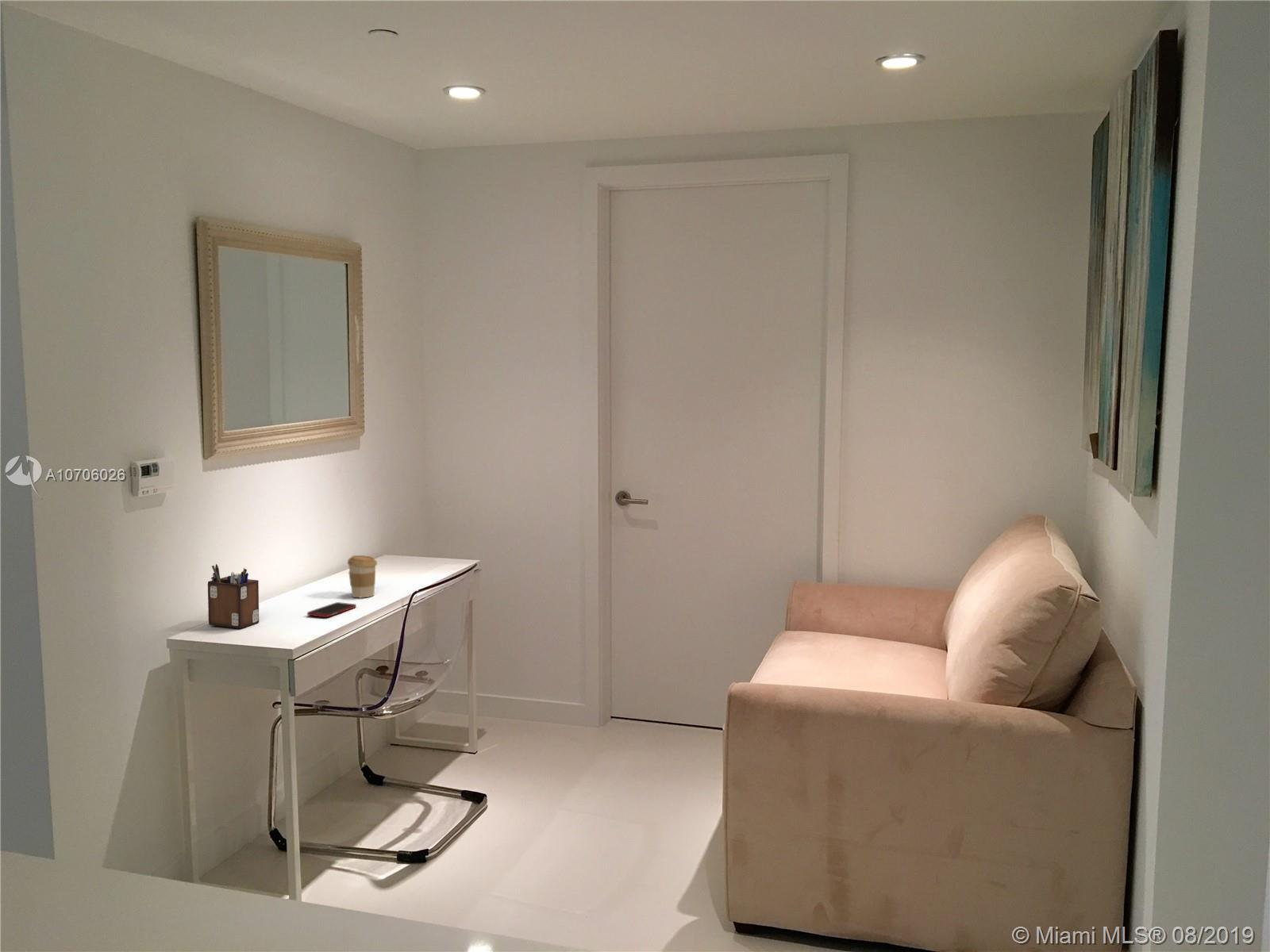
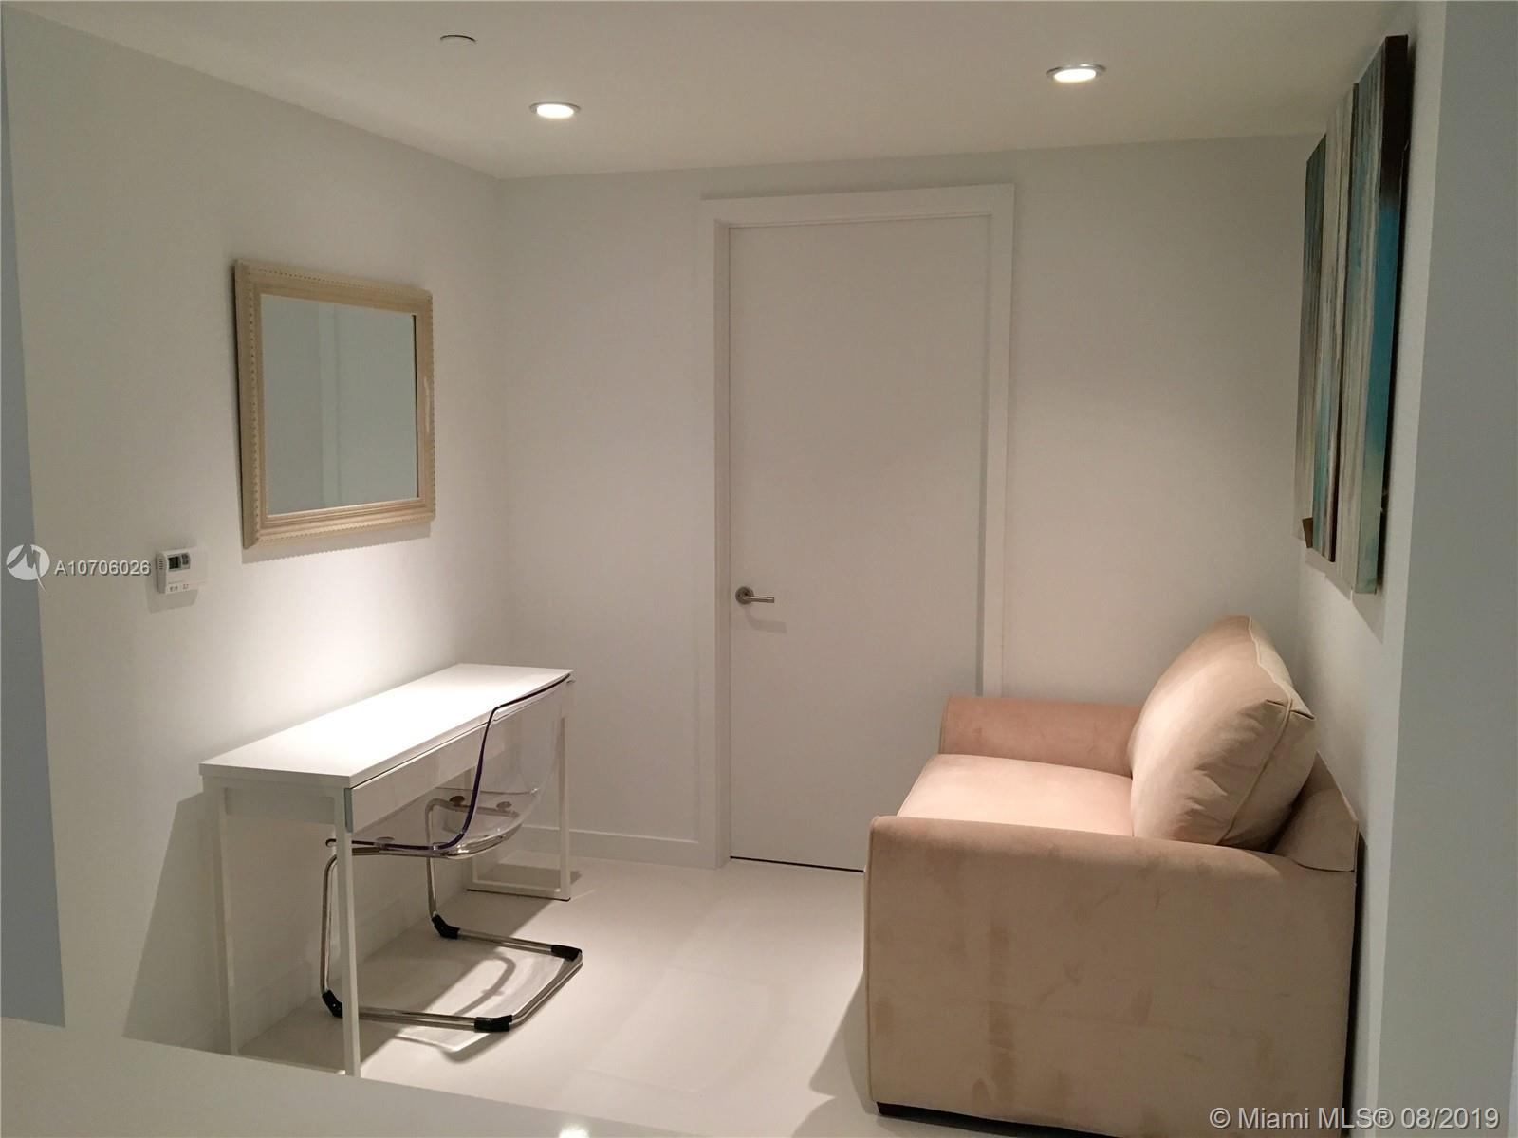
- desk organizer [207,563,260,629]
- coffee cup [347,555,378,598]
- cell phone [306,601,357,618]
